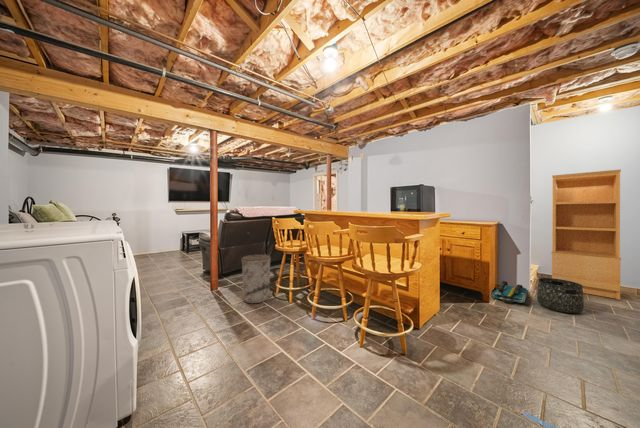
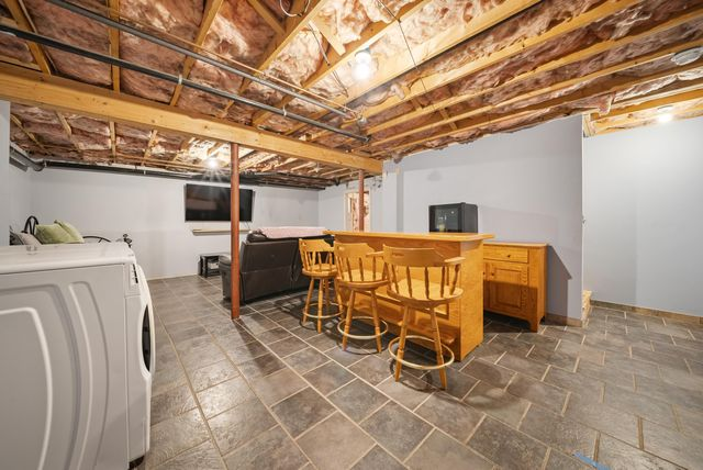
- tote bag [490,280,530,304]
- basket [536,277,585,314]
- bookcase [551,168,622,301]
- trash can [241,254,272,304]
